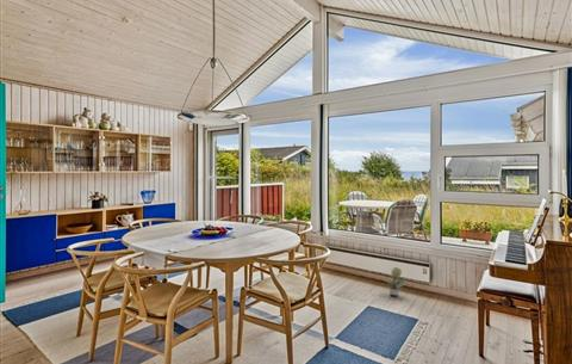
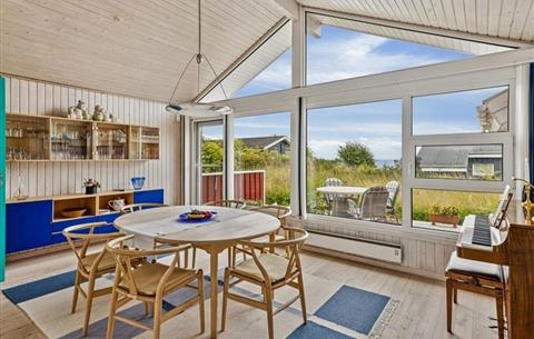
- potted plant [381,266,406,296]
